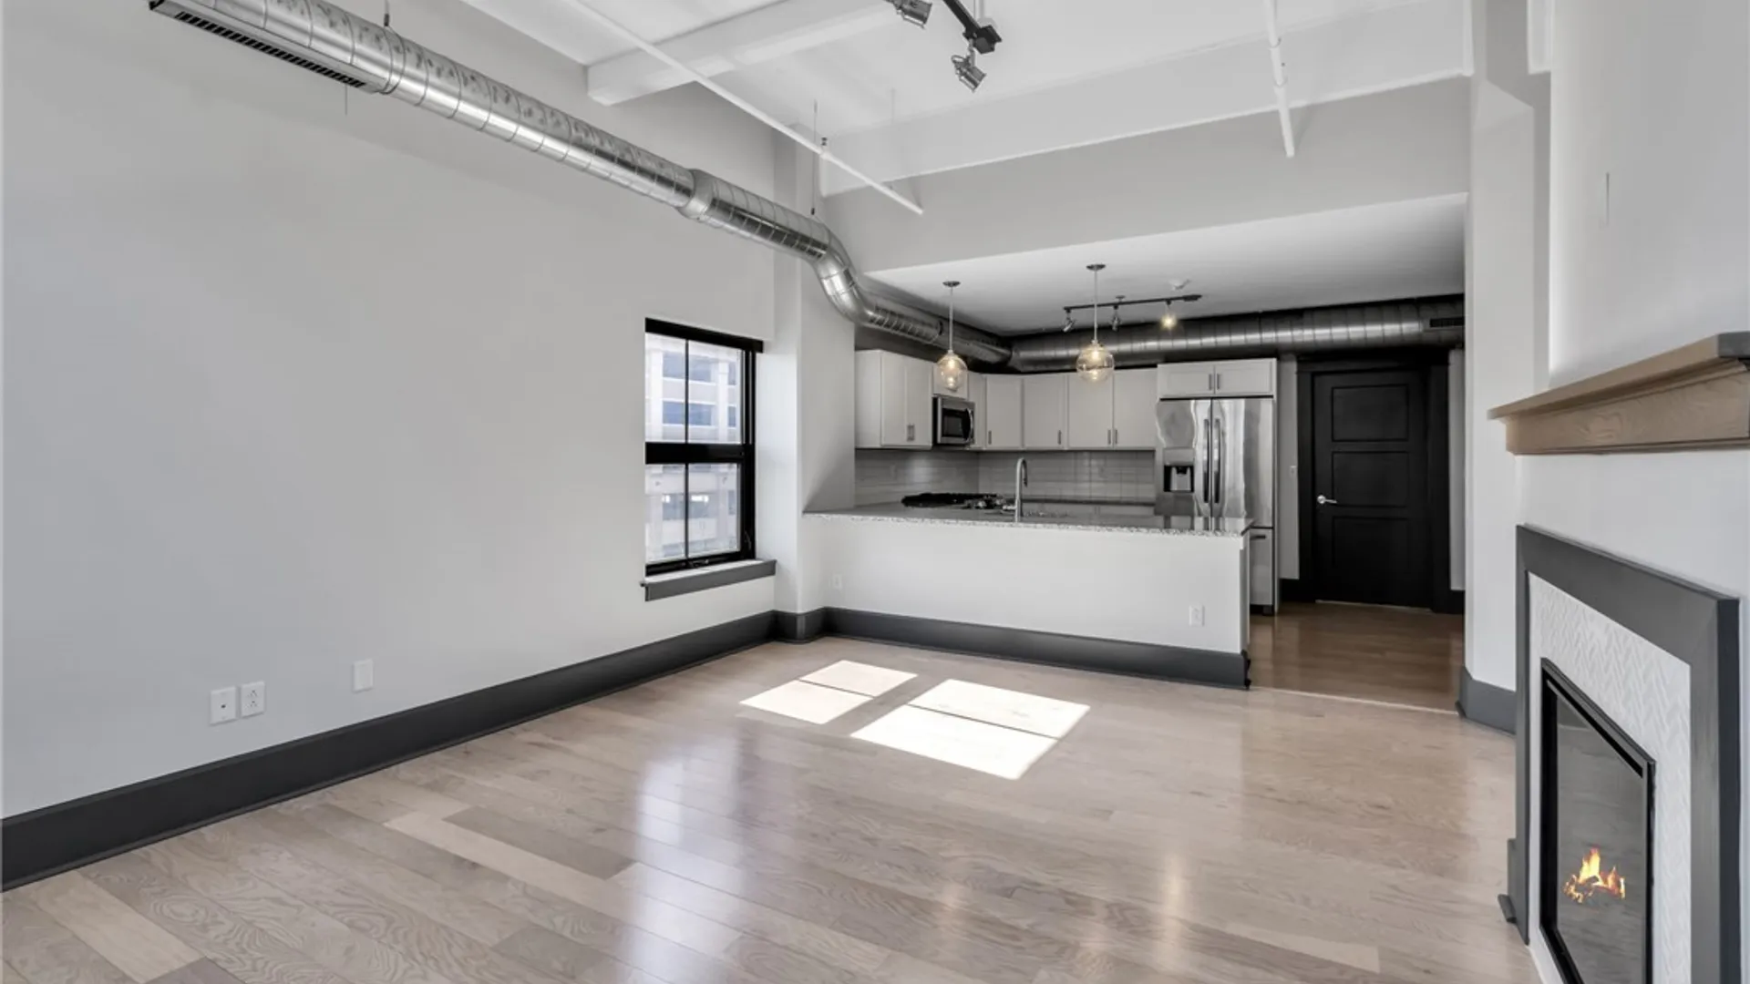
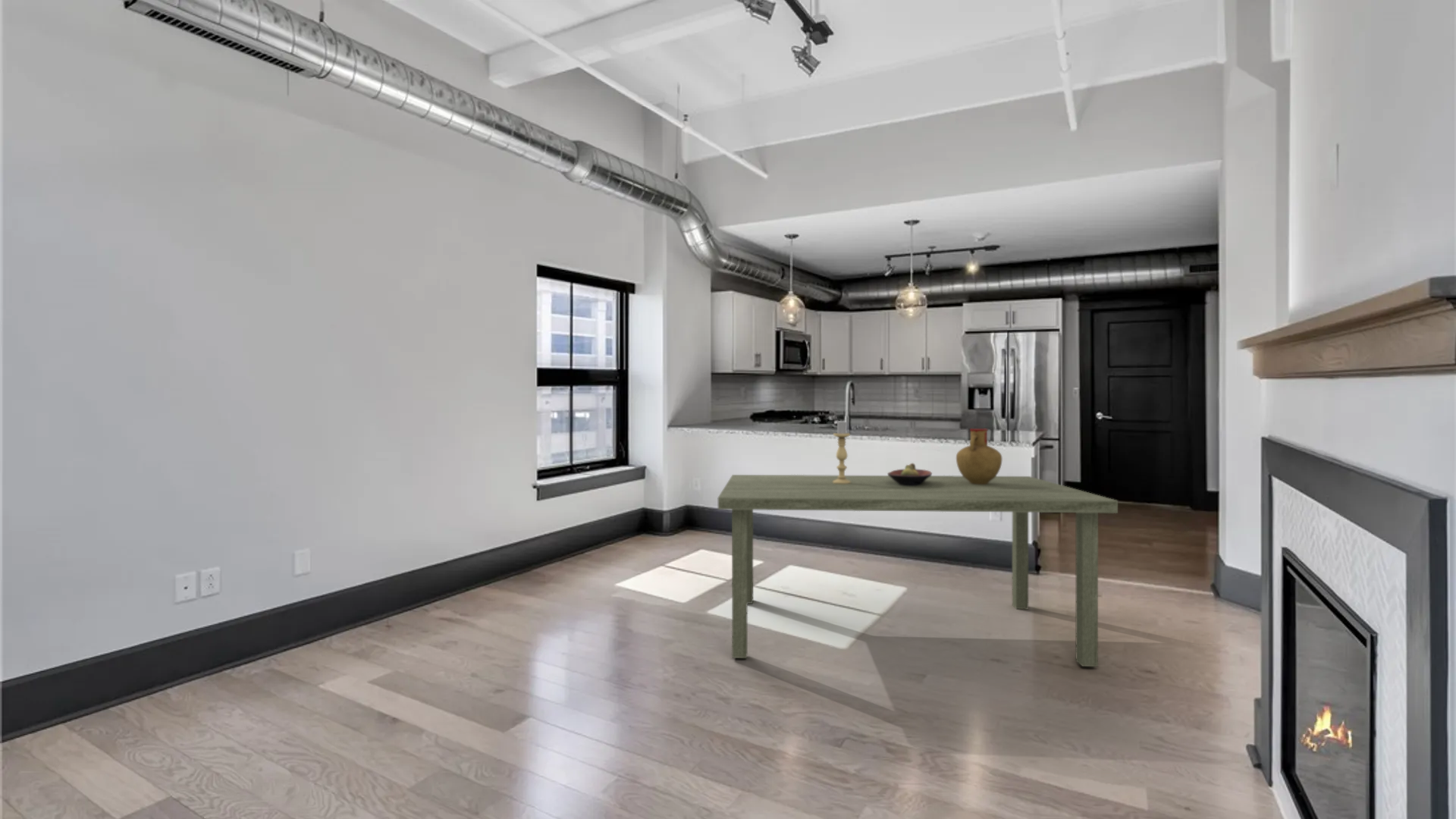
+ fruit bowl [886,463,933,486]
+ dining table [717,474,1119,667]
+ candle holder [833,421,851,484]
+ vase [956,428,1003,485]
